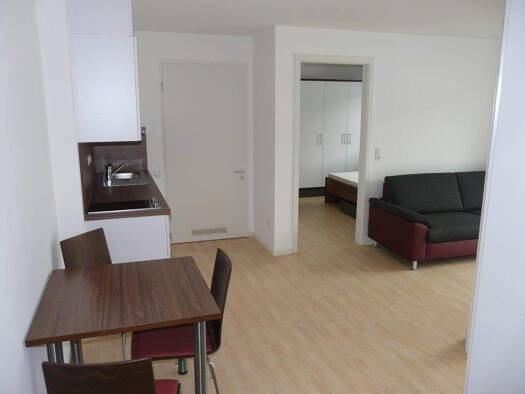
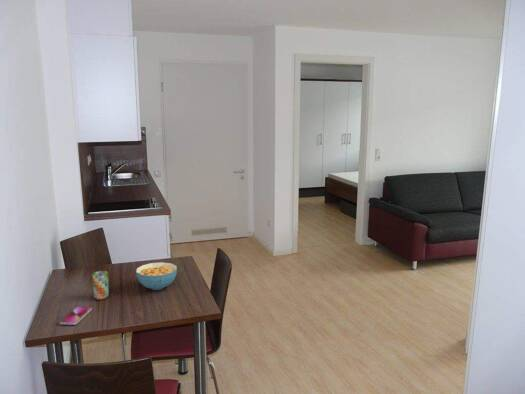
+ cup [91,270,109,301]
+ smartphone [59,306,93,326]
+ cereal bowl [135,261,178,291]
